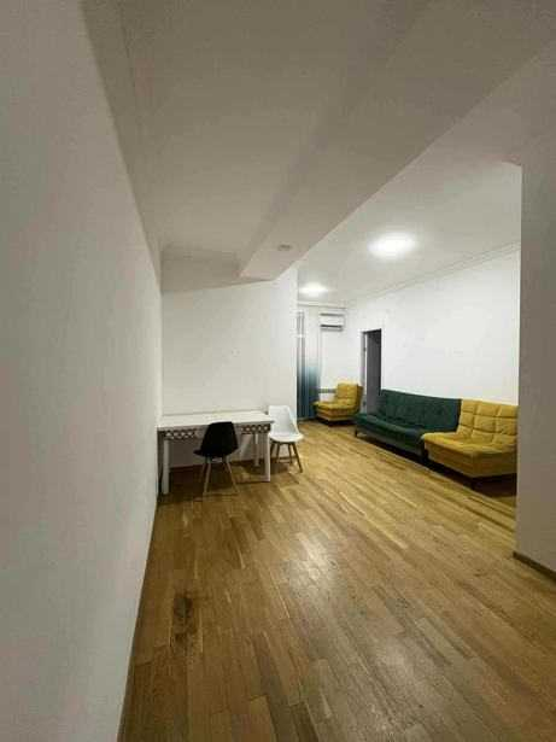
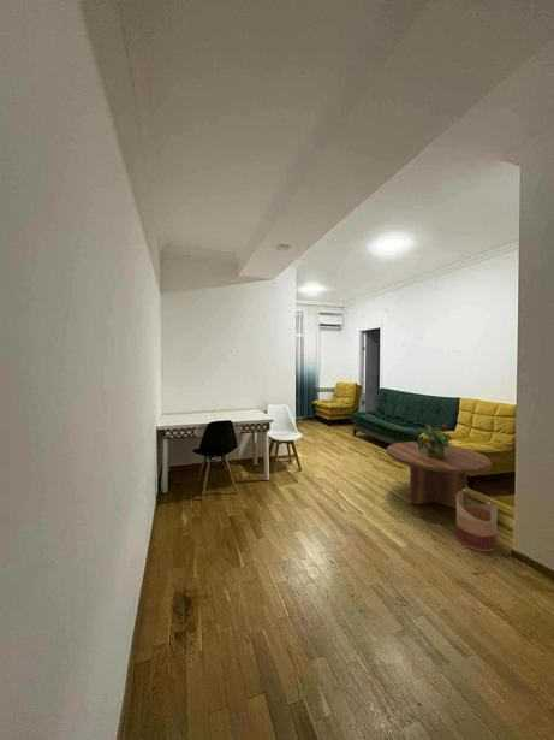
+ potted plant [416,421,455,457]
+ basket [454,489,499,552]
+ coffee table [386,440,493,510]
